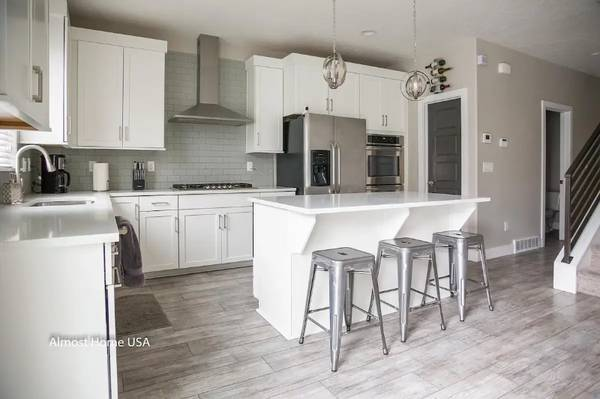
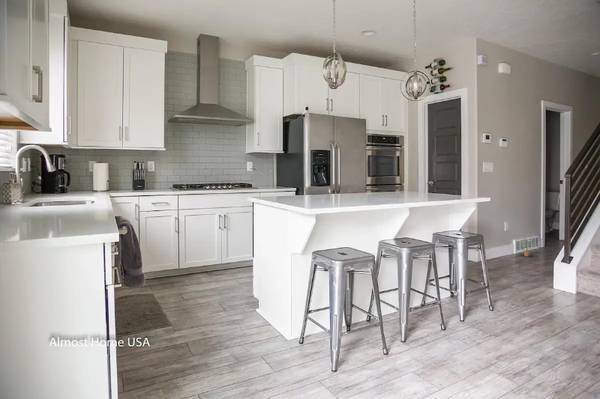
+ potted plant [515,236,536,257]
